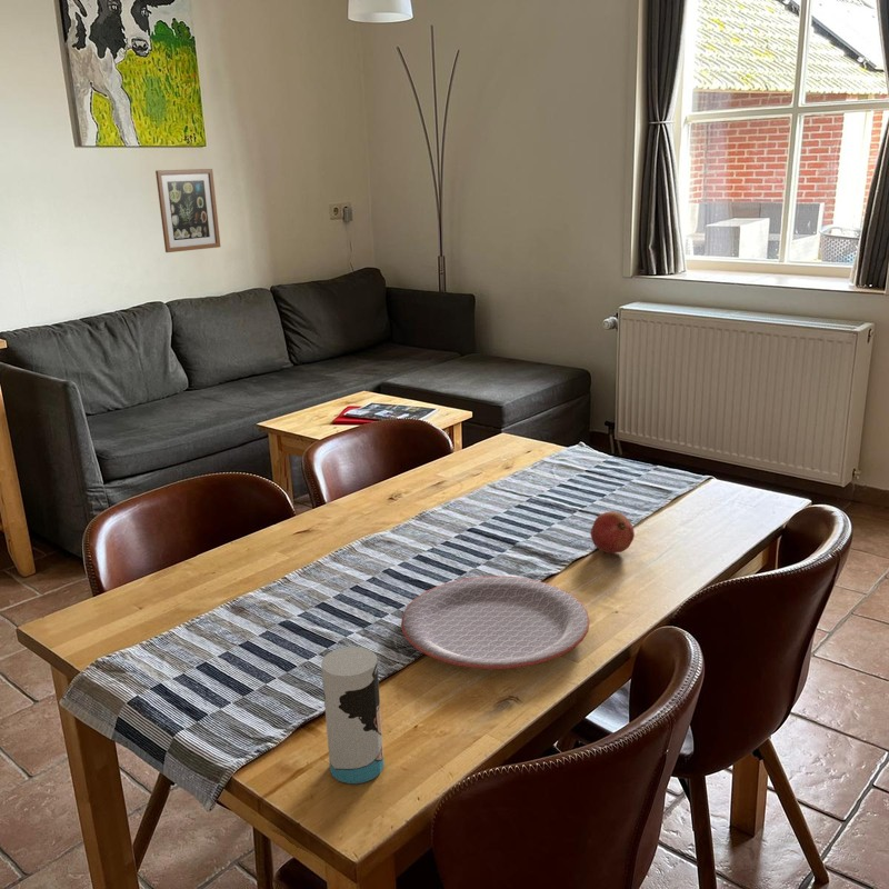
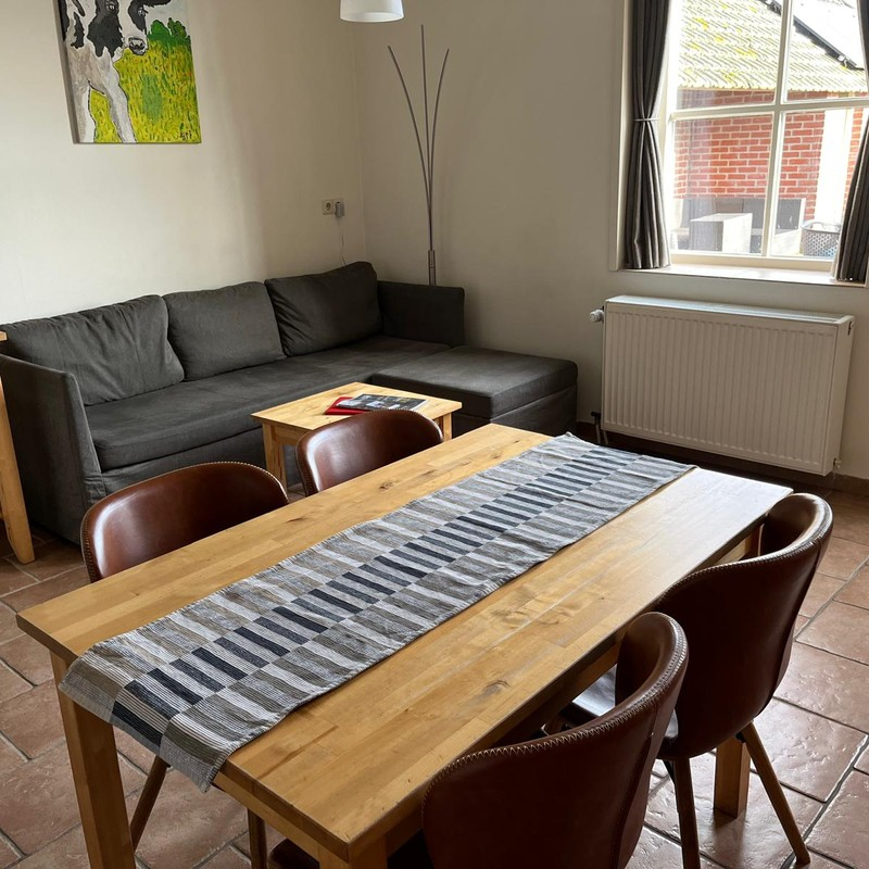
- wall art [154,168,221,253]
- fruit [590,511,636,555]
- plate [400,576,590,670]
- cup [320,646,384,785]
